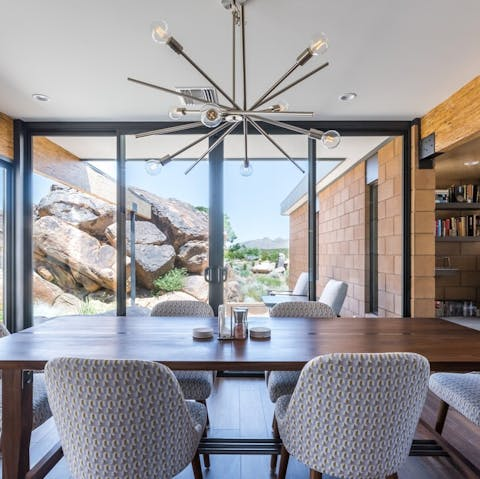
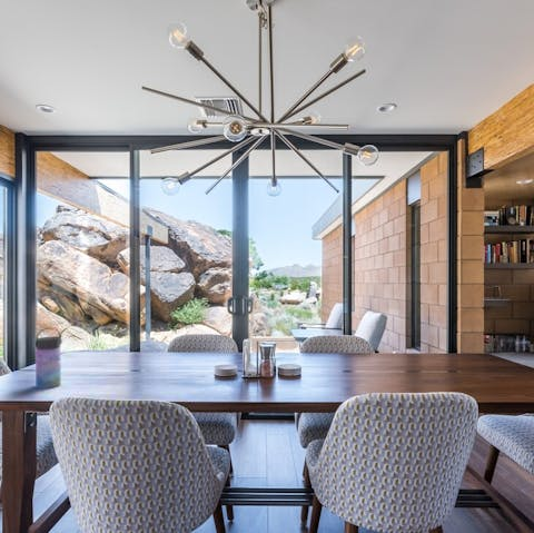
+ water bottle [33,326,62,389]
